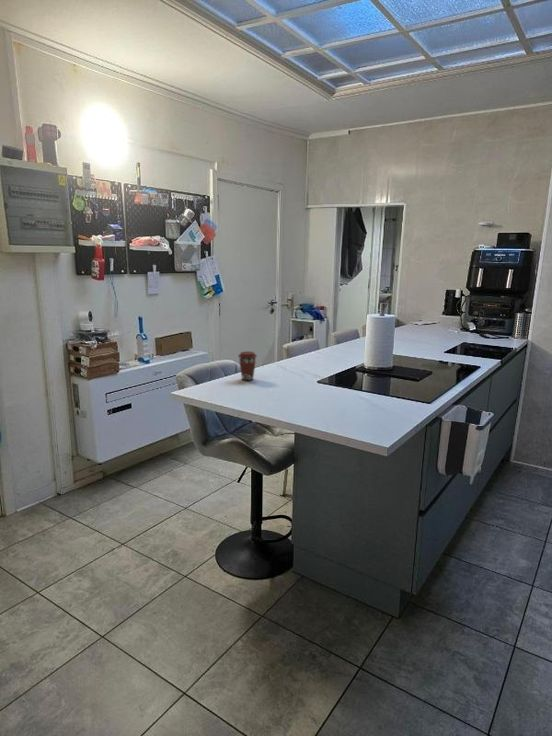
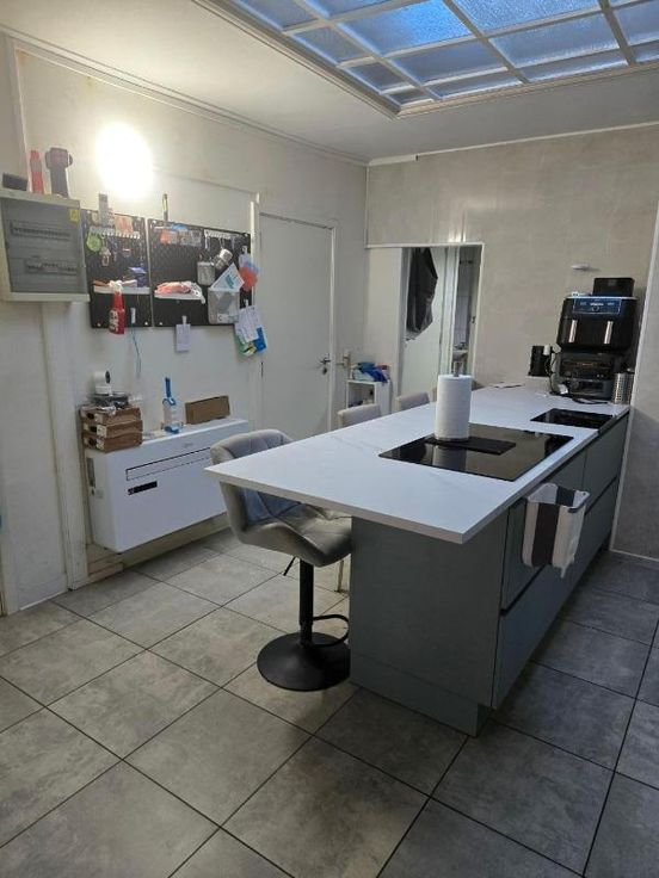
- coffee cup [237,350,258,381]
